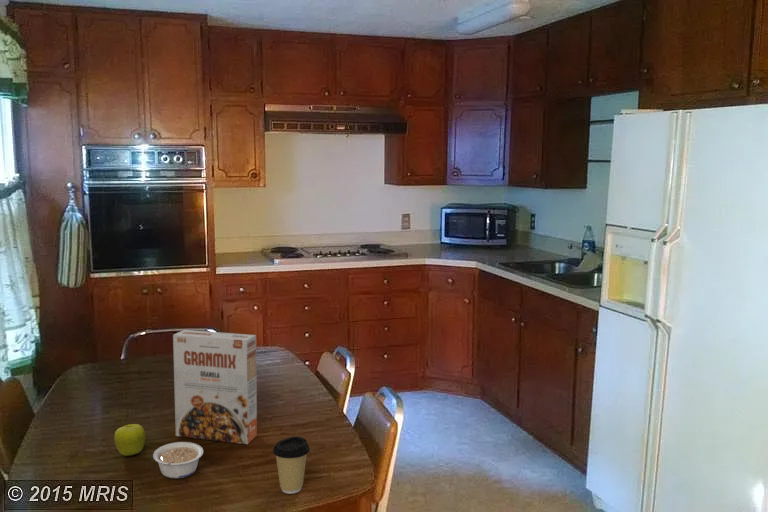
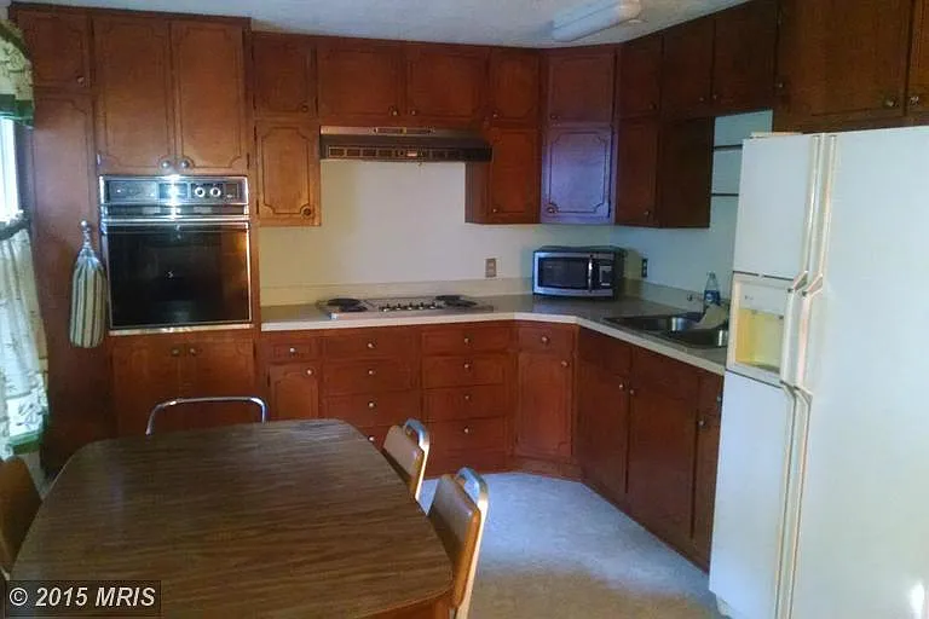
- cereal box [172,329,258,445]
- legume [152,441,204,479]
- fruit [113,423,147,457]
- coffee cup [272,435,311,495]
